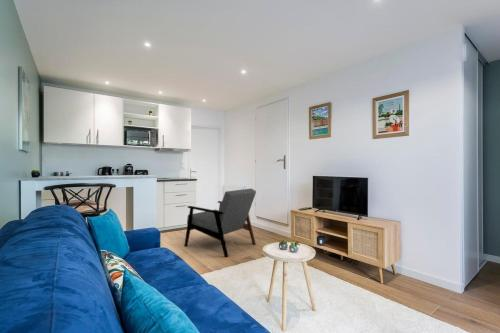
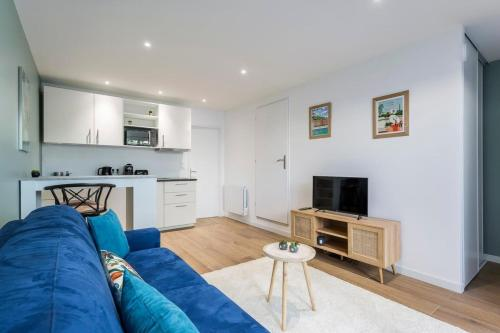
- armchair [183,188,257,258]
